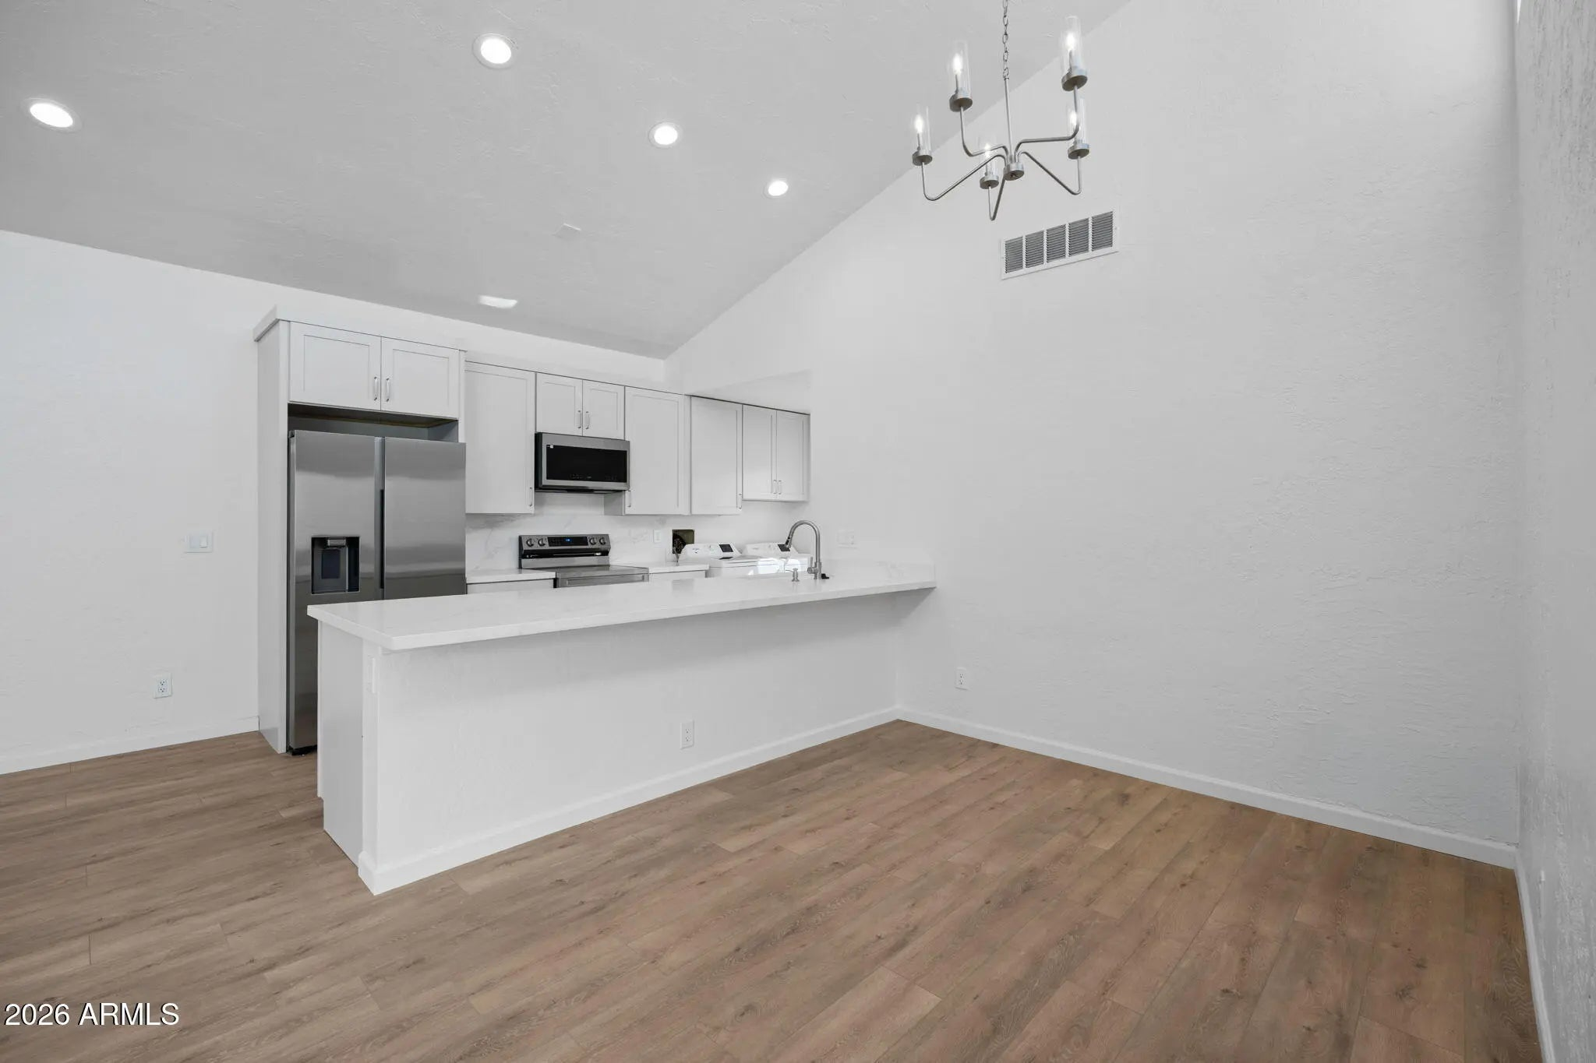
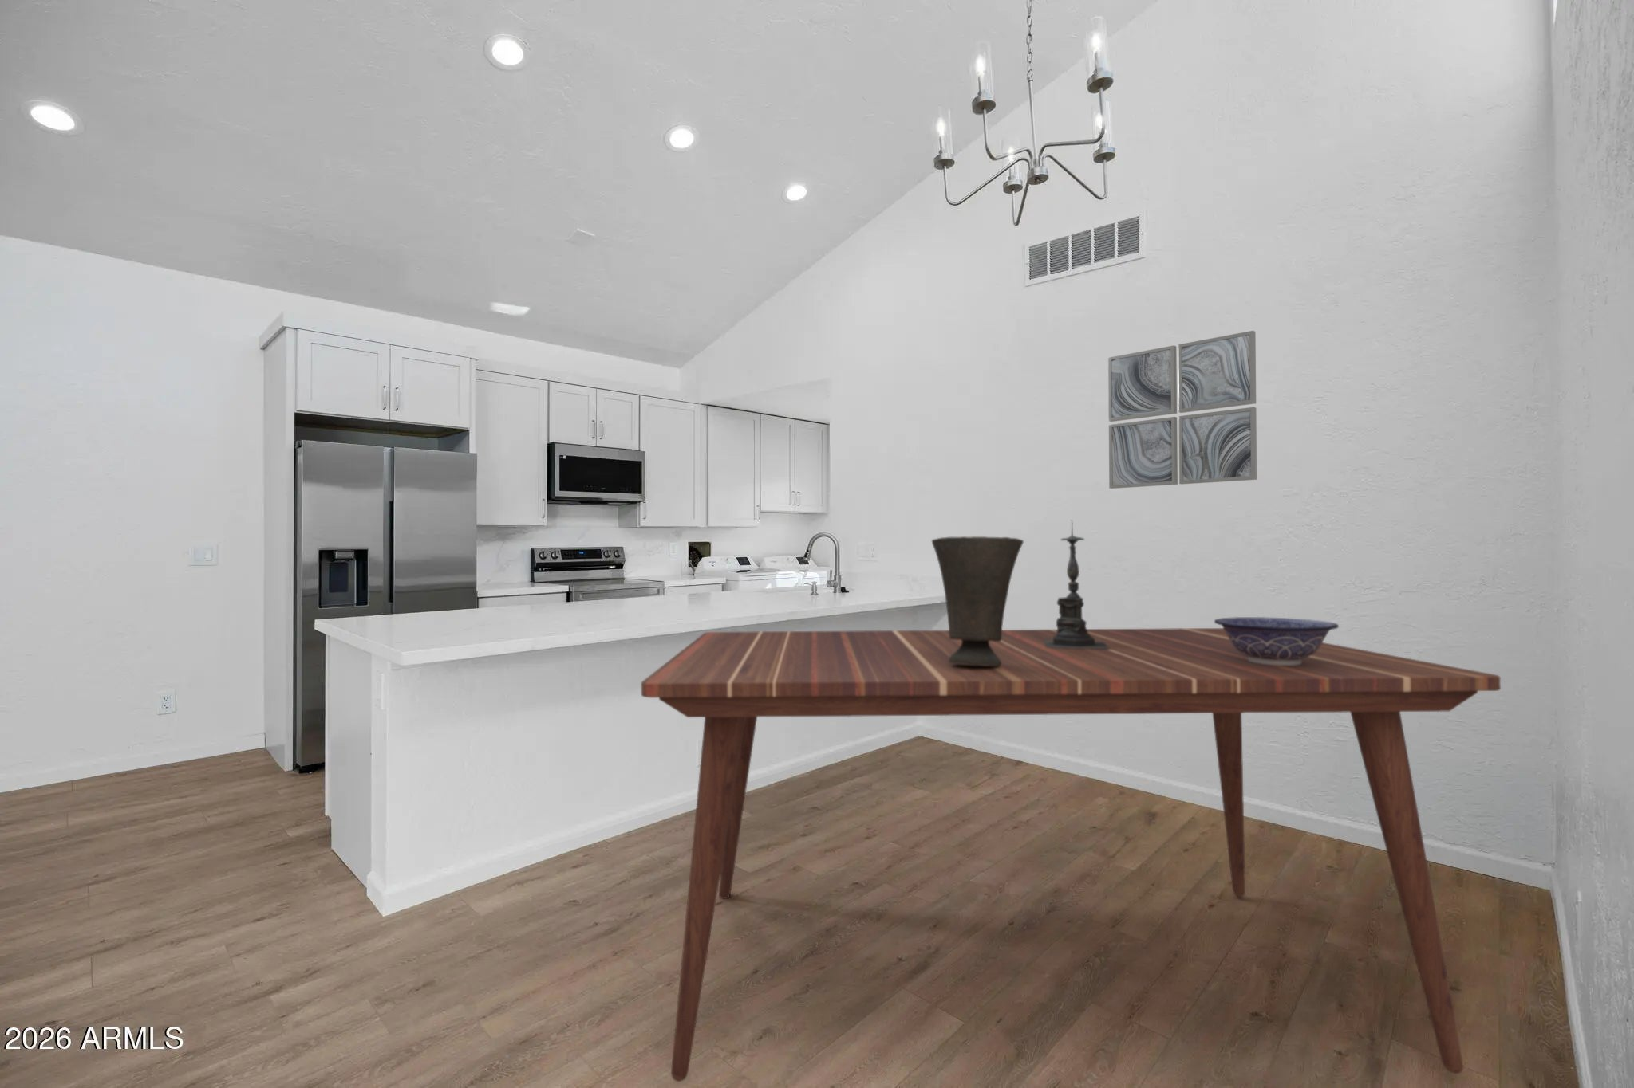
+ vase [931,536,1024,667]
+ candle holder [1044,520,1109,650]
+ wall art [1108,330,1257,489]
+ dining table [640,628,1502,1082]
+ decorative bowl [1214,616,1340,665]
